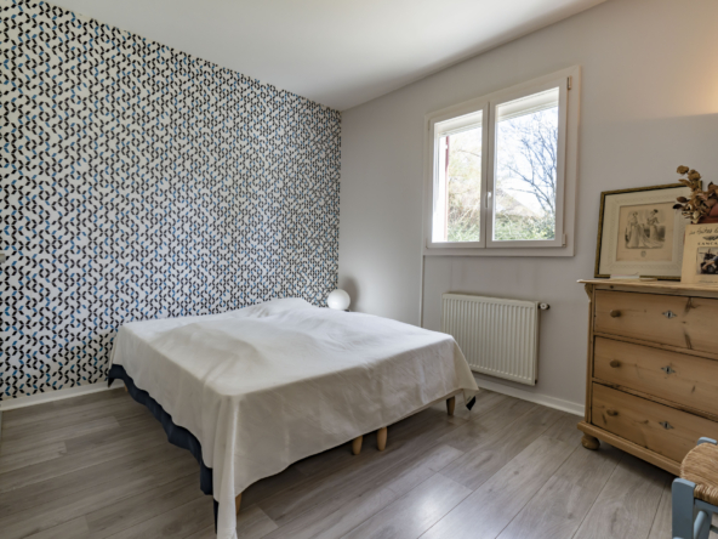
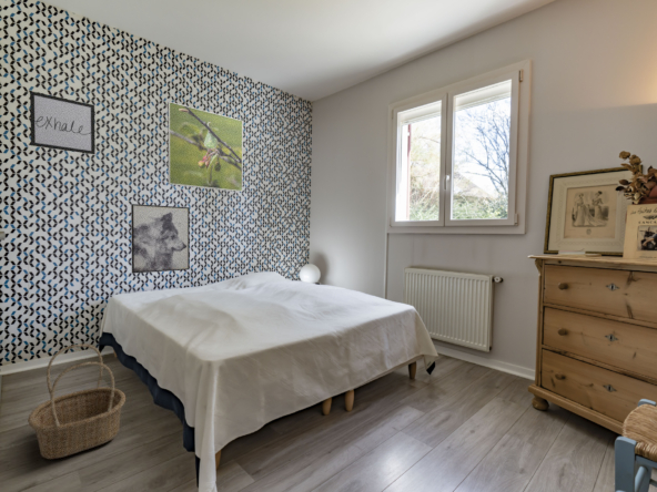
+ wall art [29,90,97,155]
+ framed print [166,101,244,193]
+ basket [27,344,127,460]
+ wall art [130,203,191,275]
